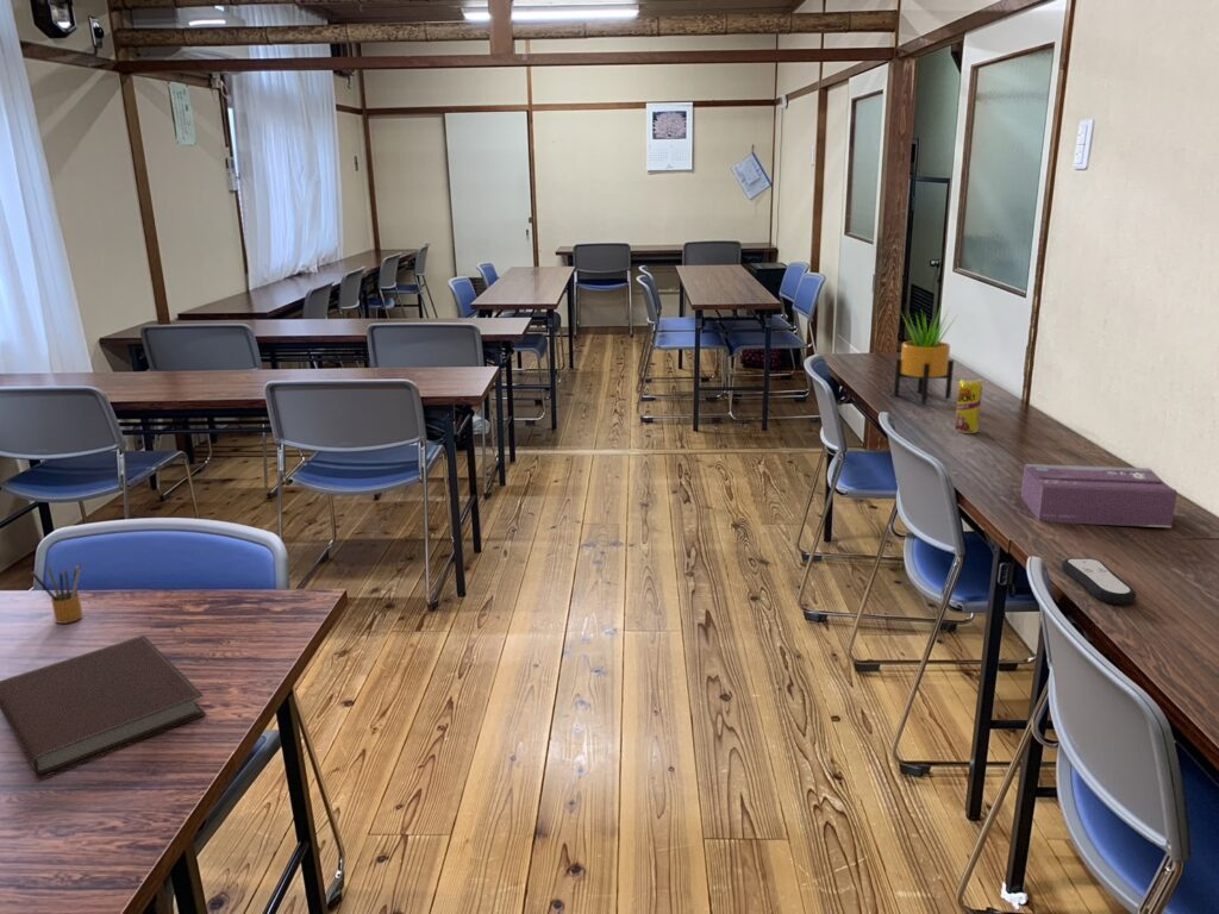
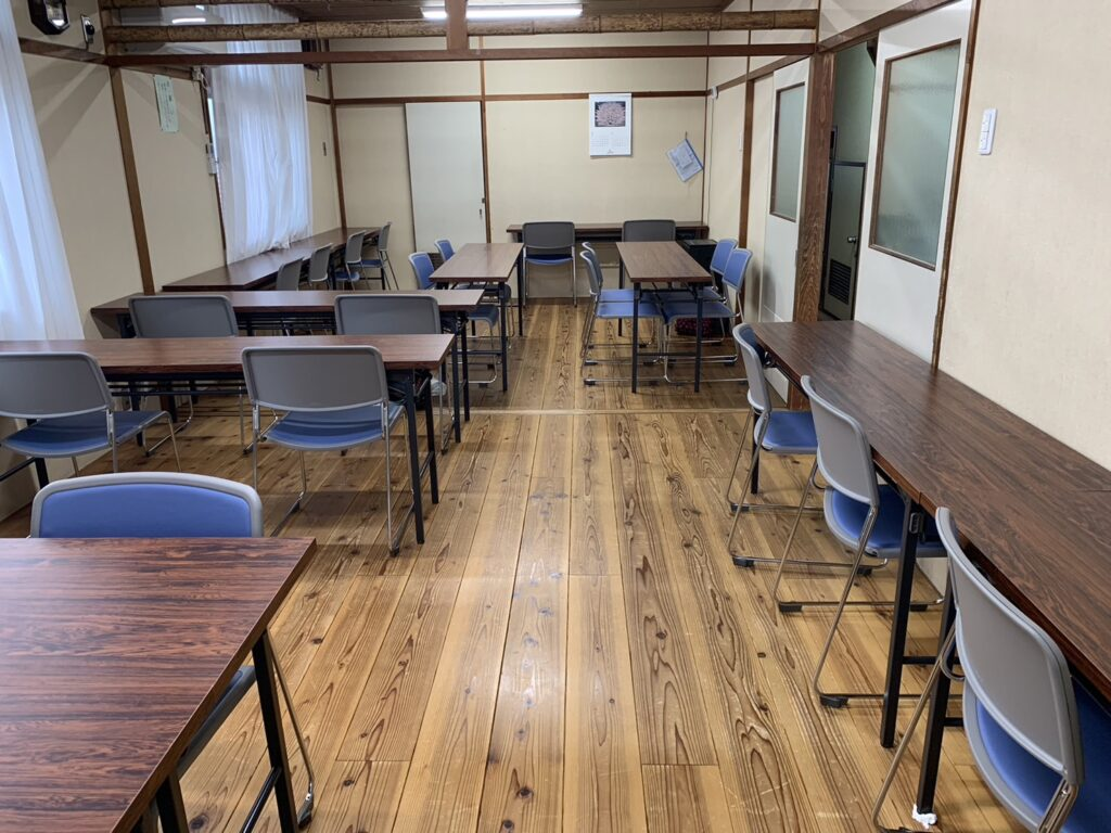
- remote control [1061,557,1138,605]
- tissue box [1020,463,1179,528]
- pencil box [30,563,83,625]
- beverage can [954,377,984,434]
- notebook [0,634,207,778]
- potted plant [893,303,958,405]
